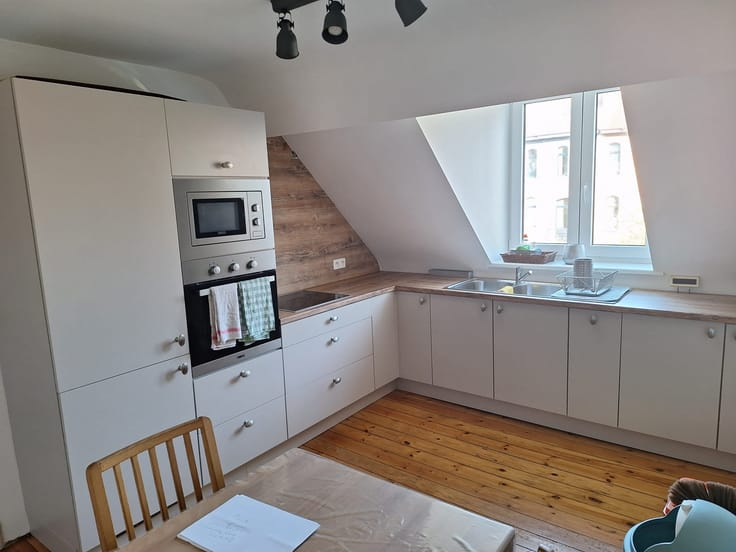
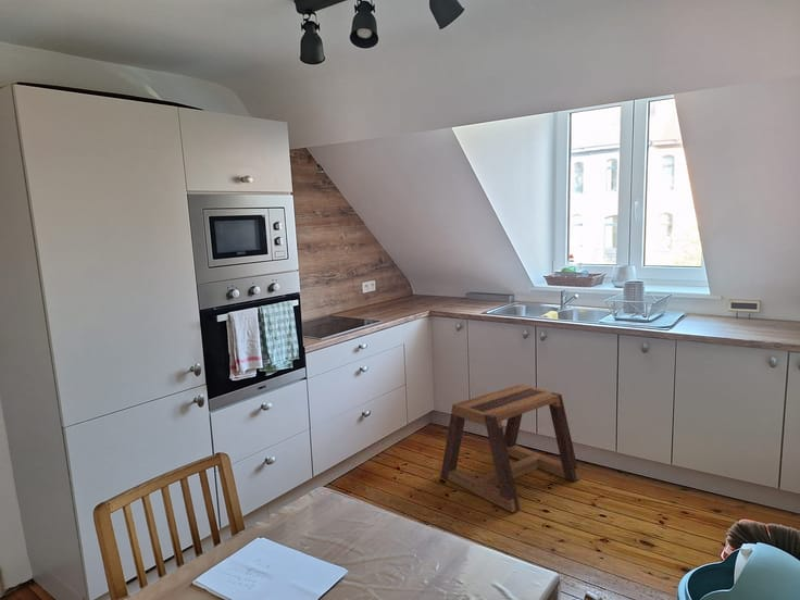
+ stool [440,384,580,513]
